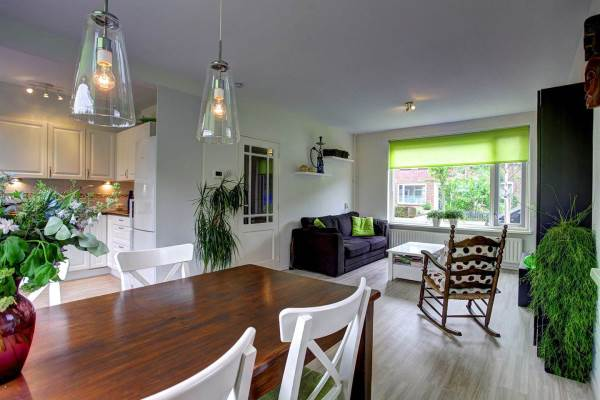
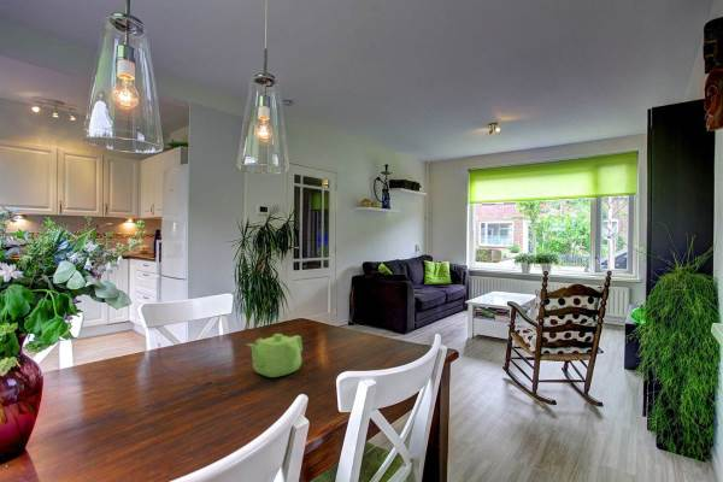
+ teapot [247,333,304,378]
